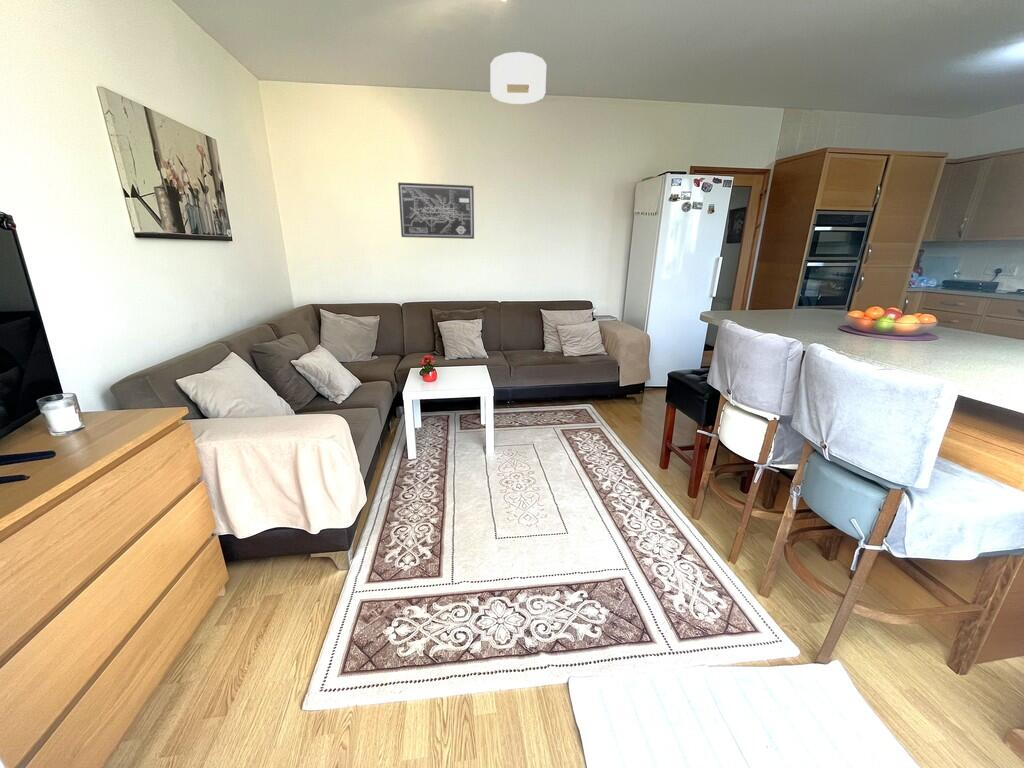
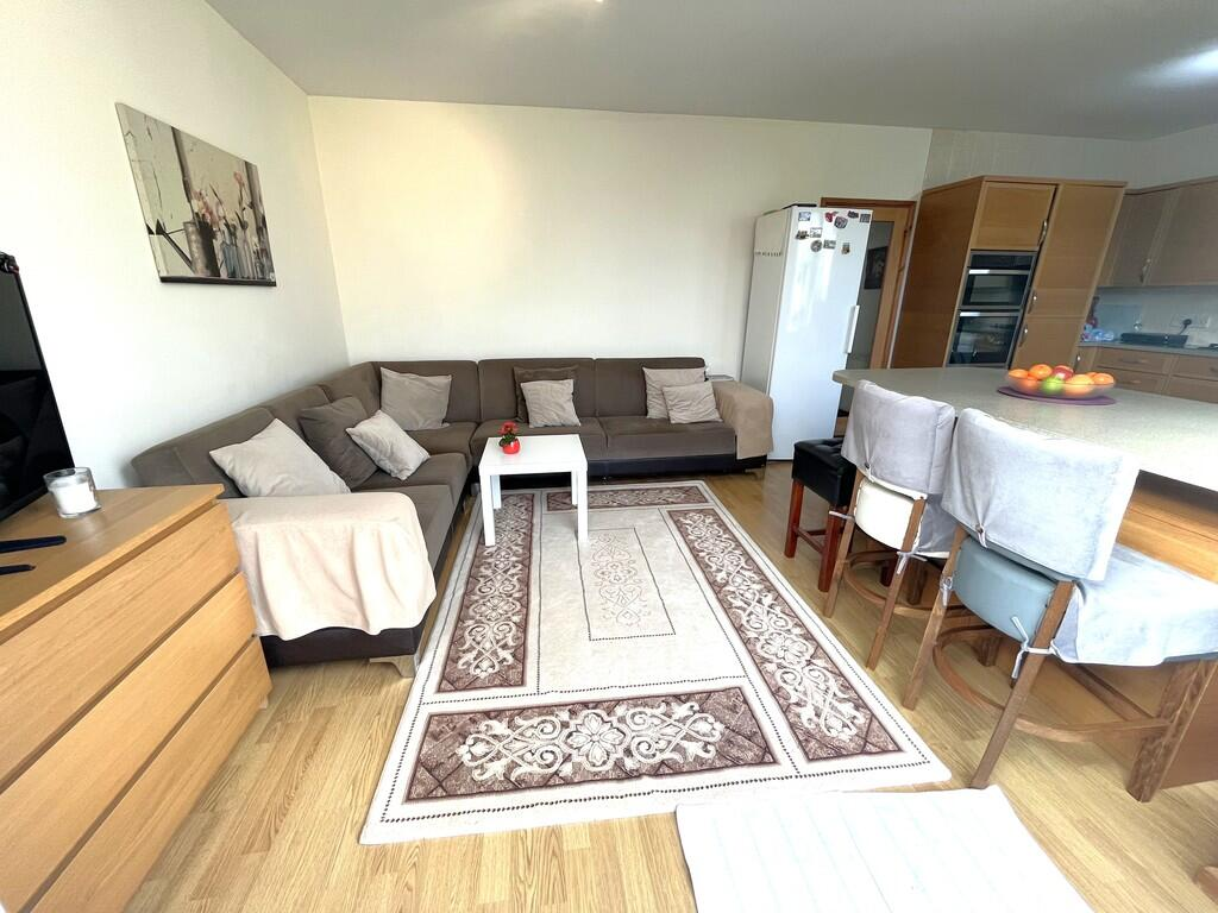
- wall art [397,181,475,240]
- ceiling light [490,51,547,105]
